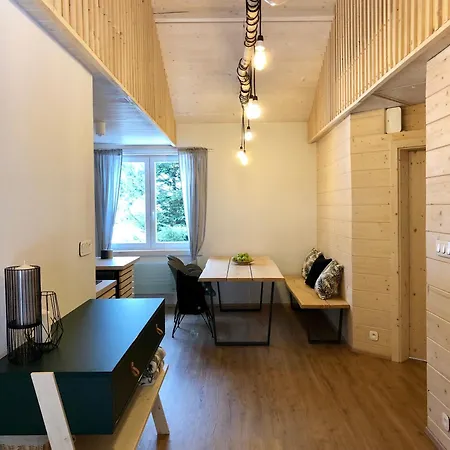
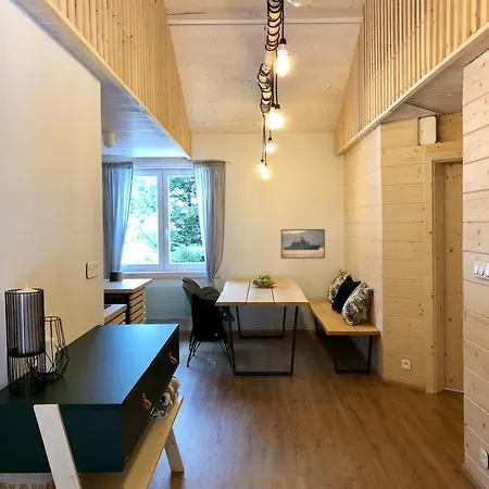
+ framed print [280,228,326,260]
